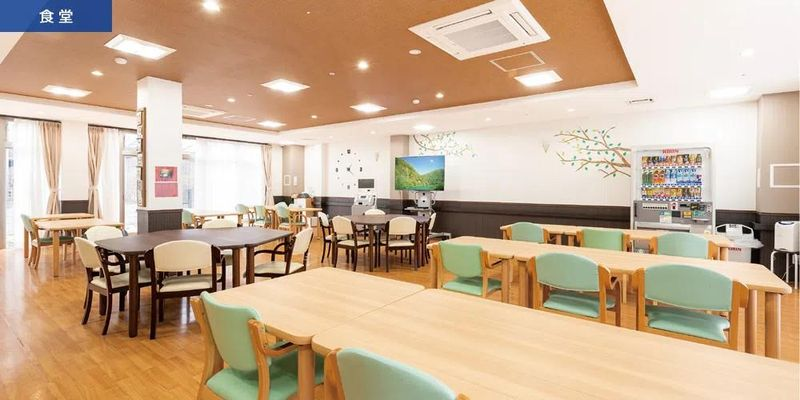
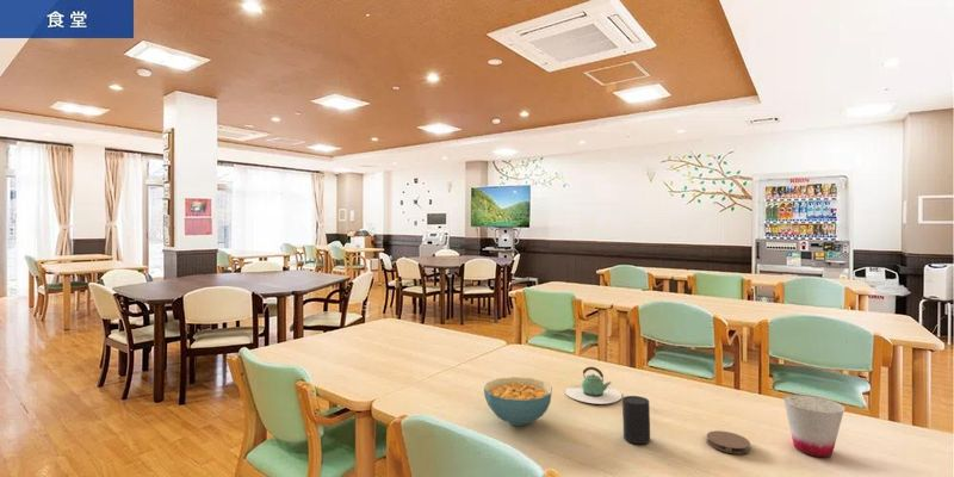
+ teapot [564,366,622,405]
+ coaster [706,429,751,454]
+ cup [621,395,651,445]
+ cereal bowl [483,376,553,427]
+ cup [782,394,845,458]
